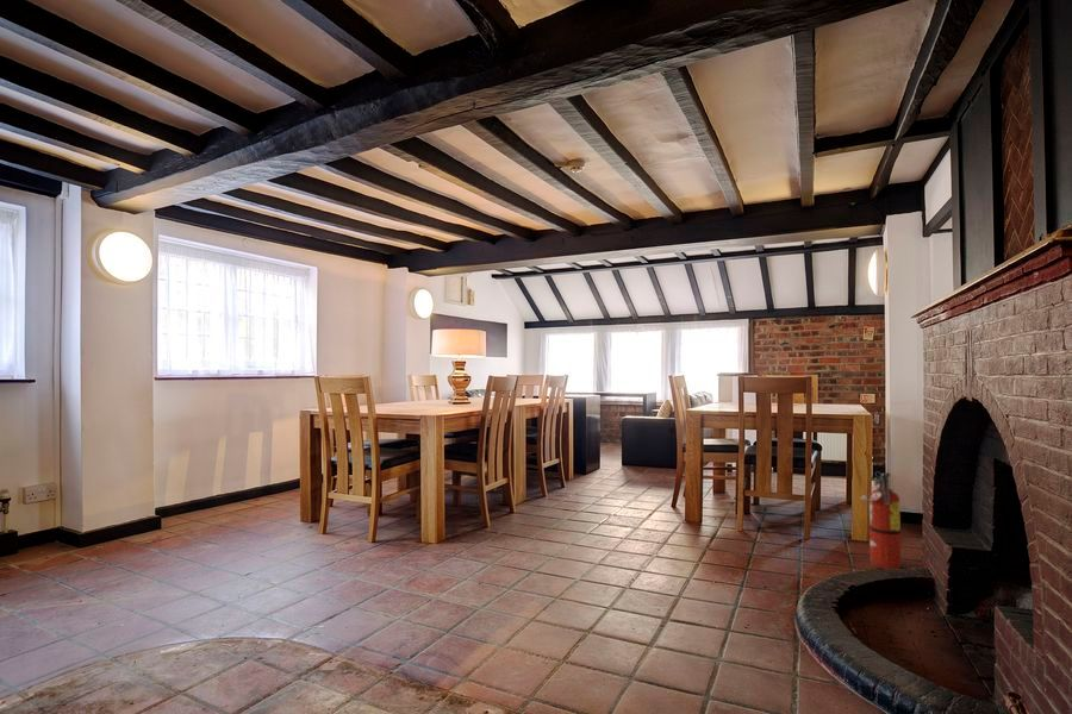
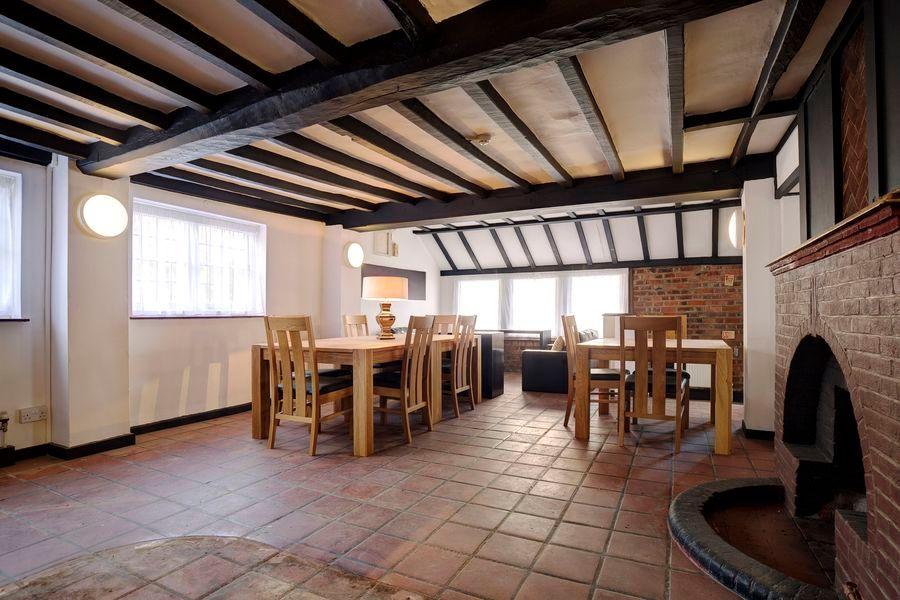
- fire extinguisher [859,471,903,570]
